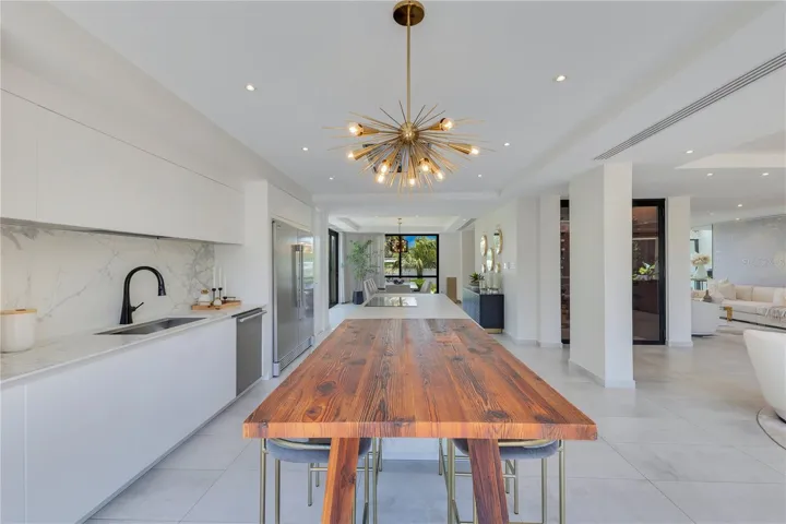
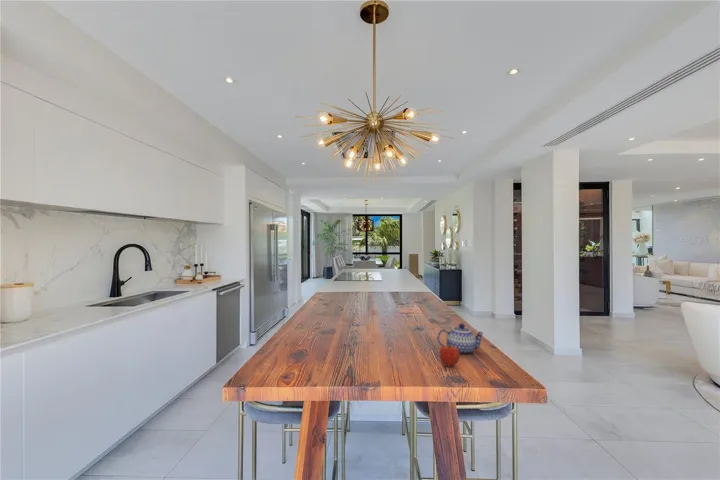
+ teapot [436,322,484,355]
+ fruit [439,345,461,368]
